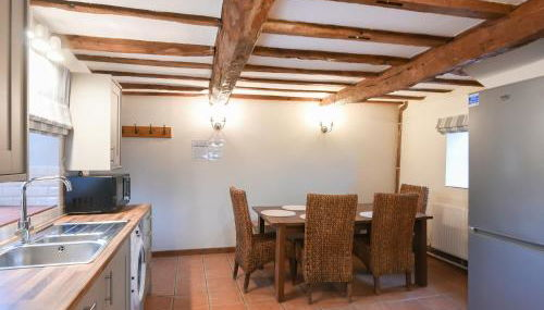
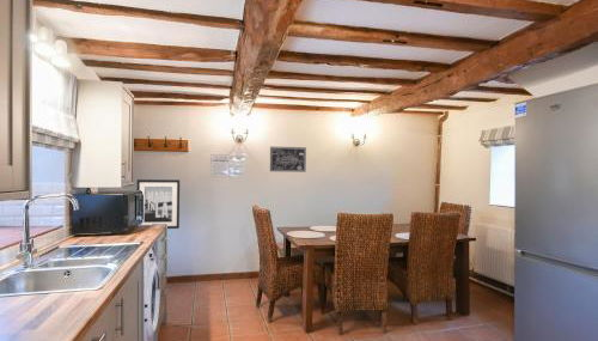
+ wall art [135,178,181,230]
+ wall art [269,146,307,173]
